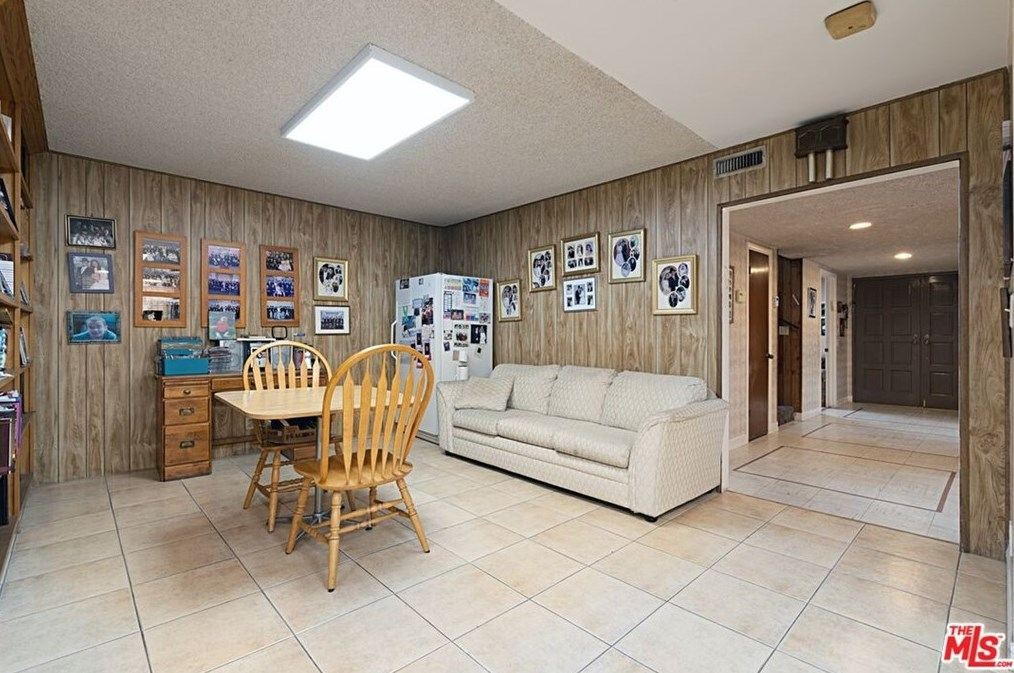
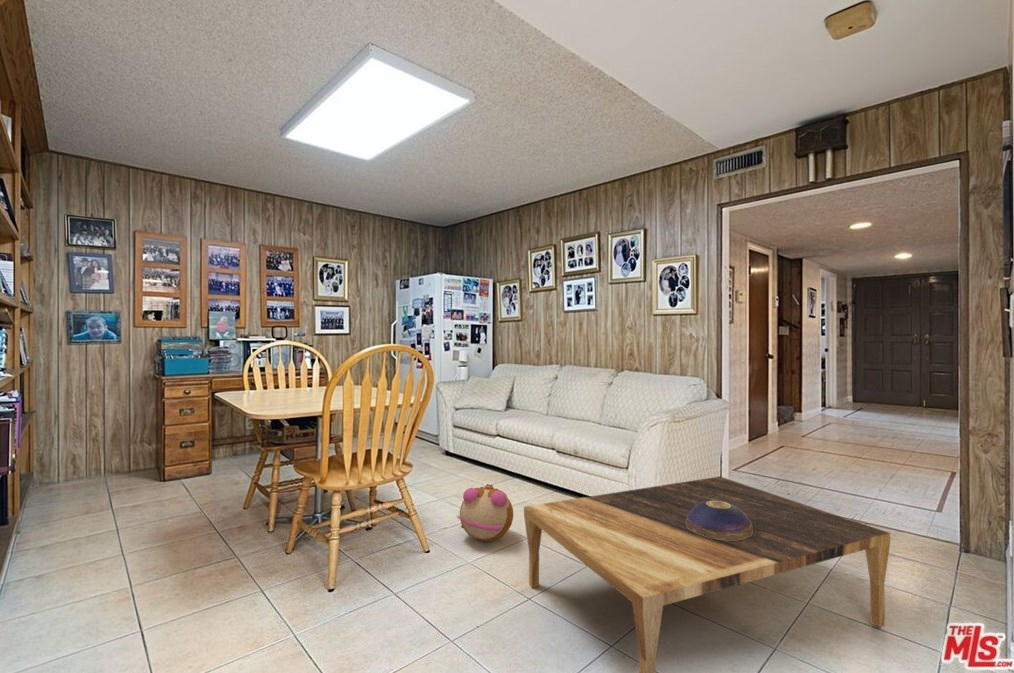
+ decorative bowl [686,501,752,540]
+ coffee table [523,475,891,673]
+ plush toy [456,483,514,542]
